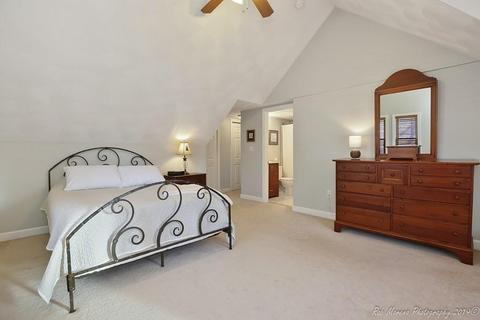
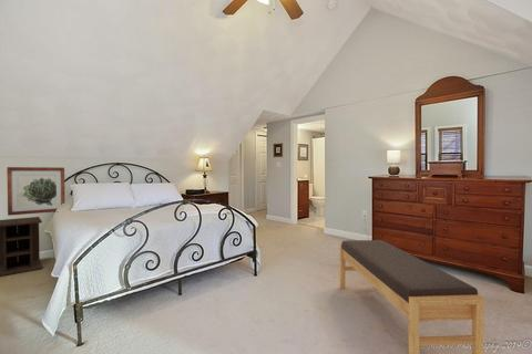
+ bench [339,239,485,354]
+ wall art [6,166,66,217]
+ nightstand [0,216,43,278]
